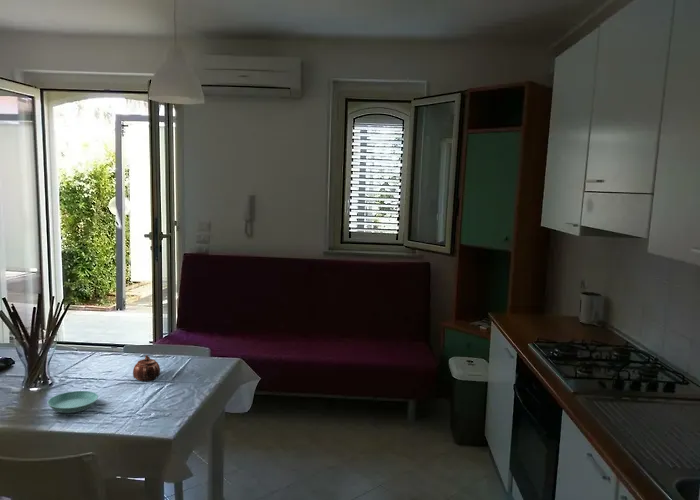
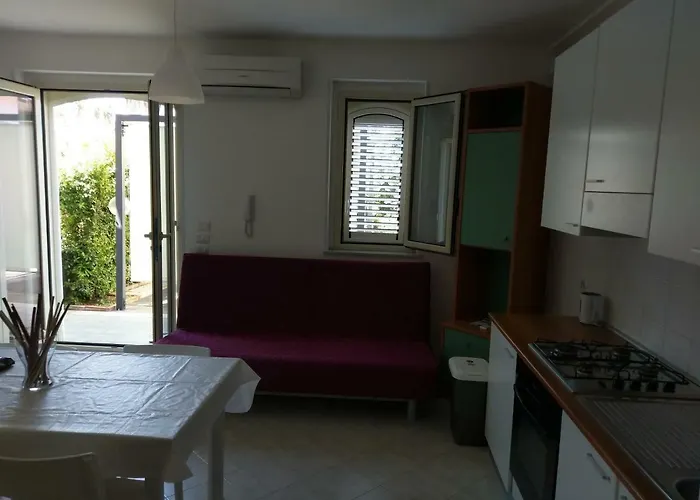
- teapot [132,354,161,382]
- saucer [46,390,99,414]
